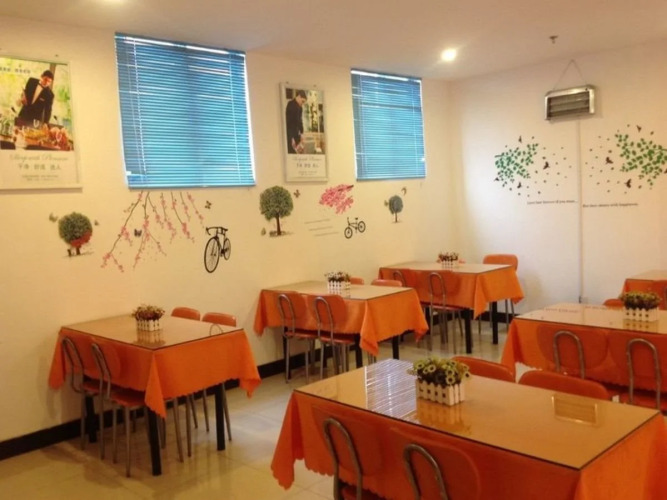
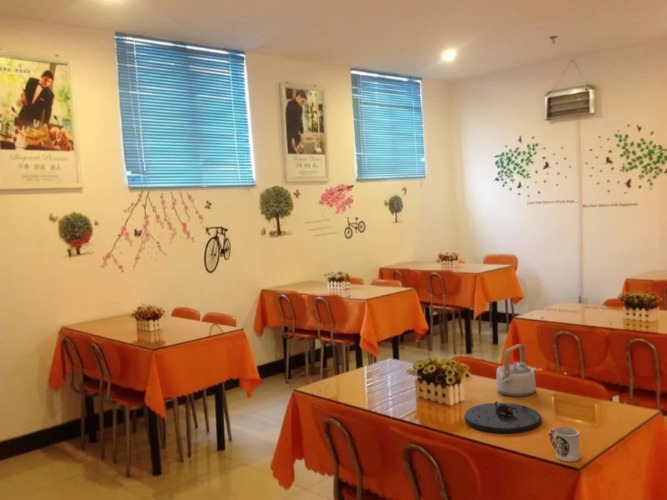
+ plate [464,400,543,435]
+ teapot [496,343,537,398]
+ cup [548,426,581,463]
